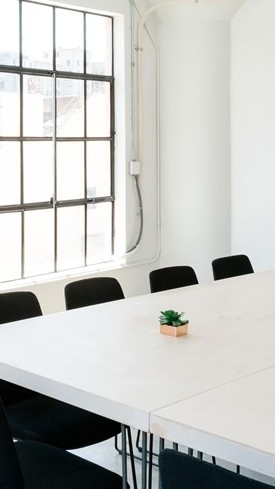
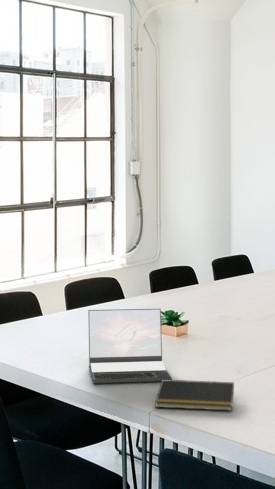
+ laptop [88,308,173,384]
+ notepad [154,379,235,412]
